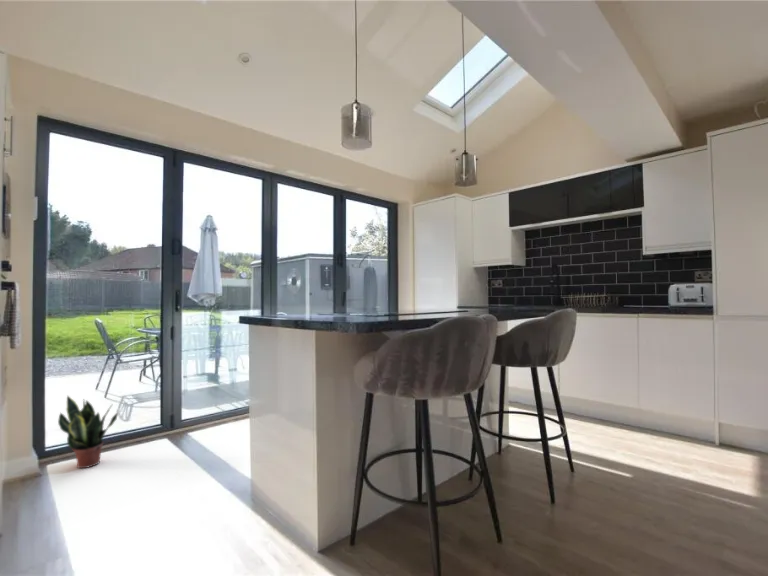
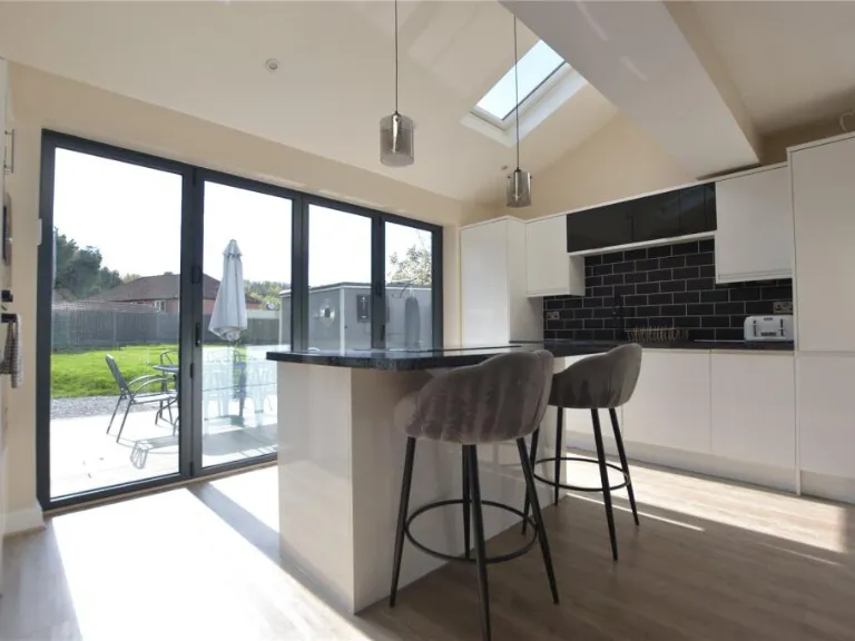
- potted plant [57,395,119,469]
